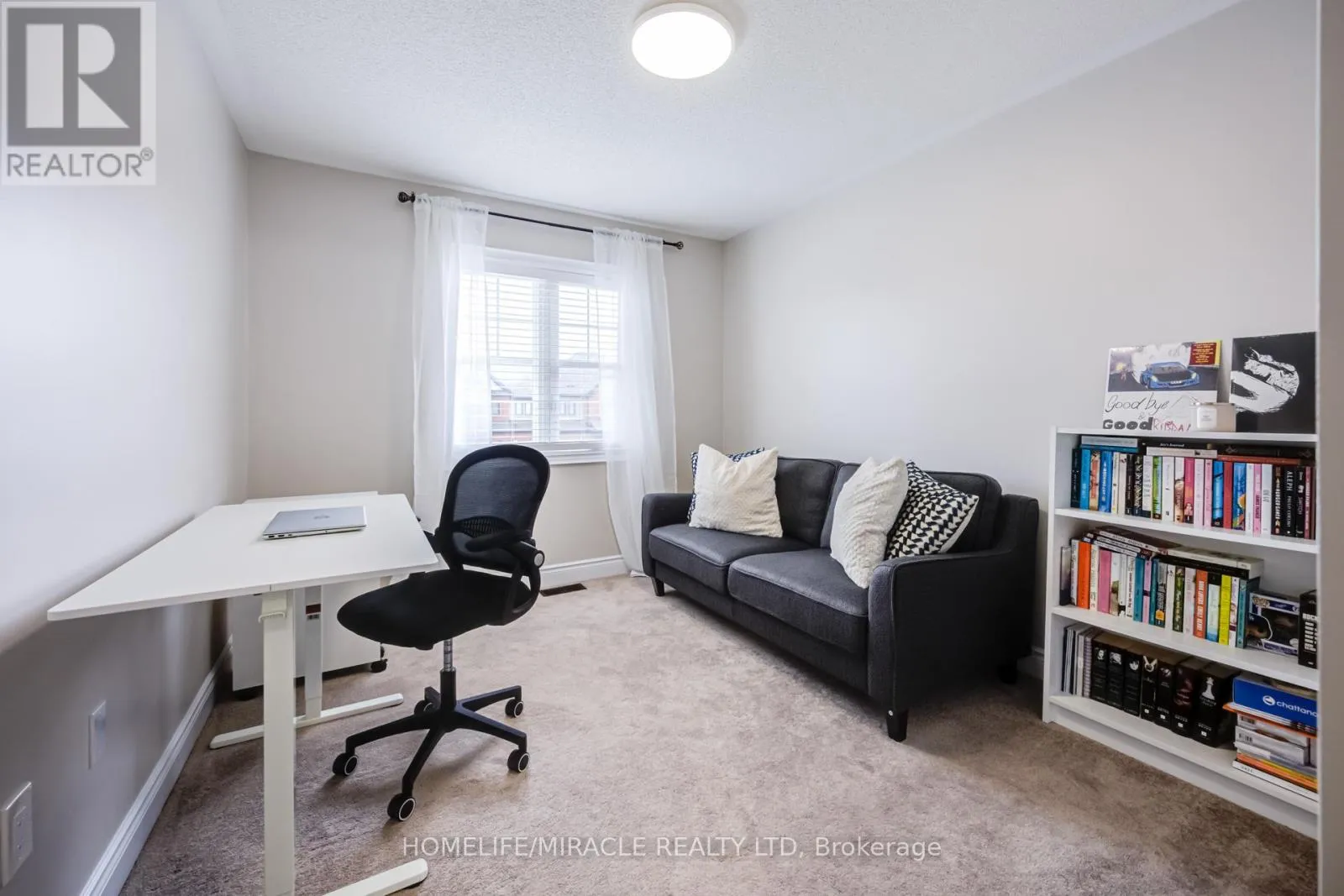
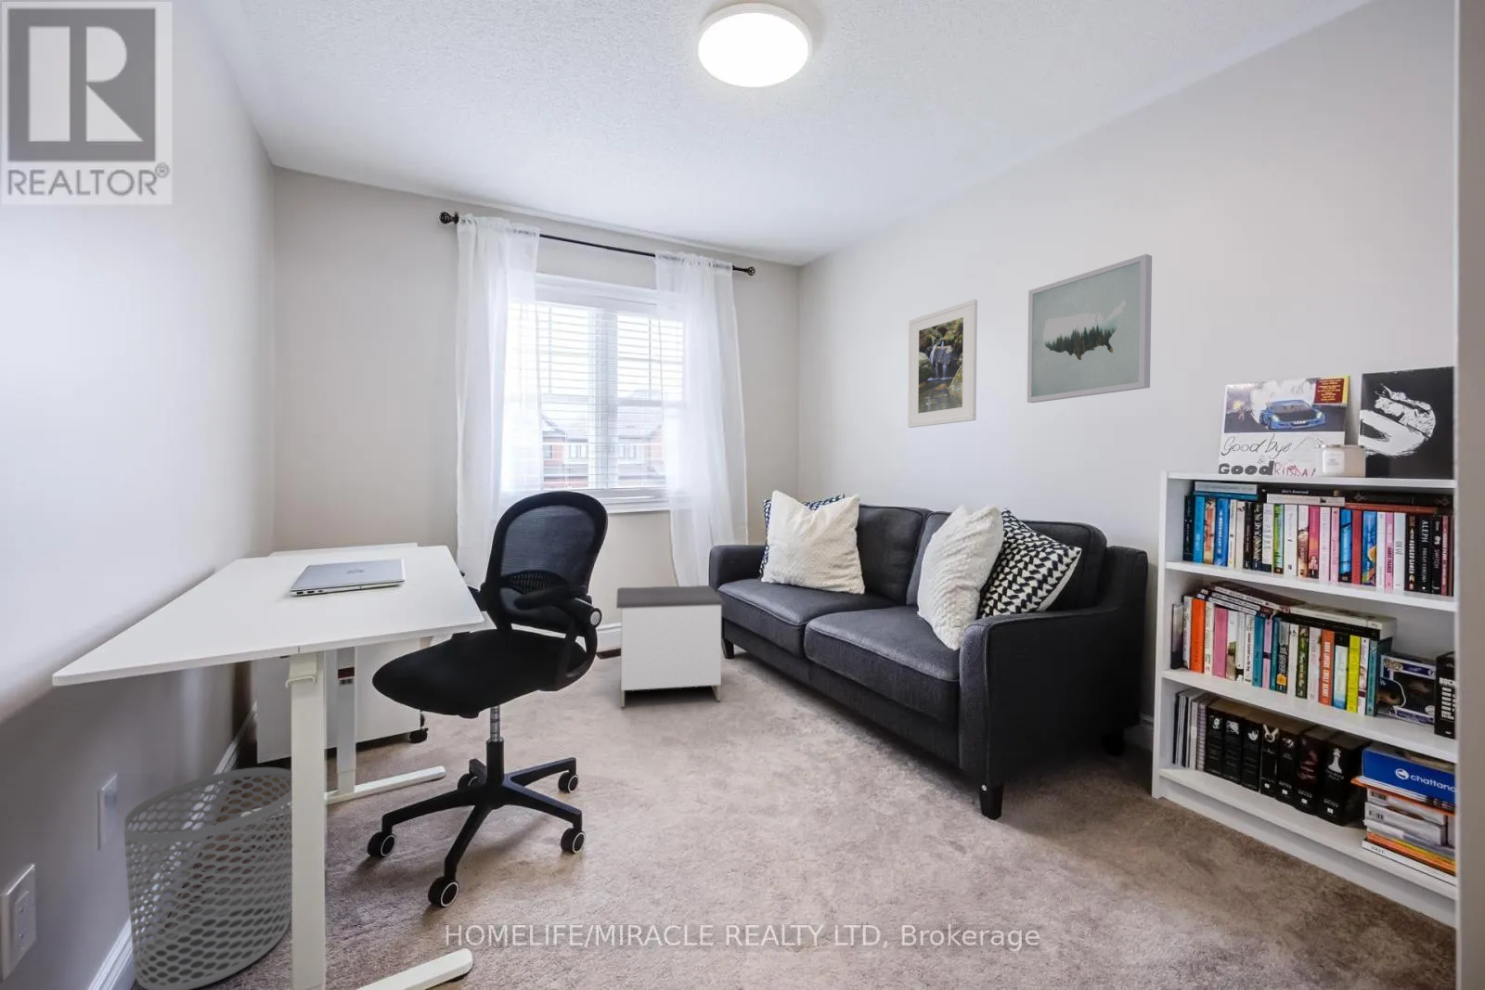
+ wall art [1026,253,1152,403]
+ waste bin [123,767,293,990]
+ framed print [907,298,978,429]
+ nightstand [615,584,727,708]
